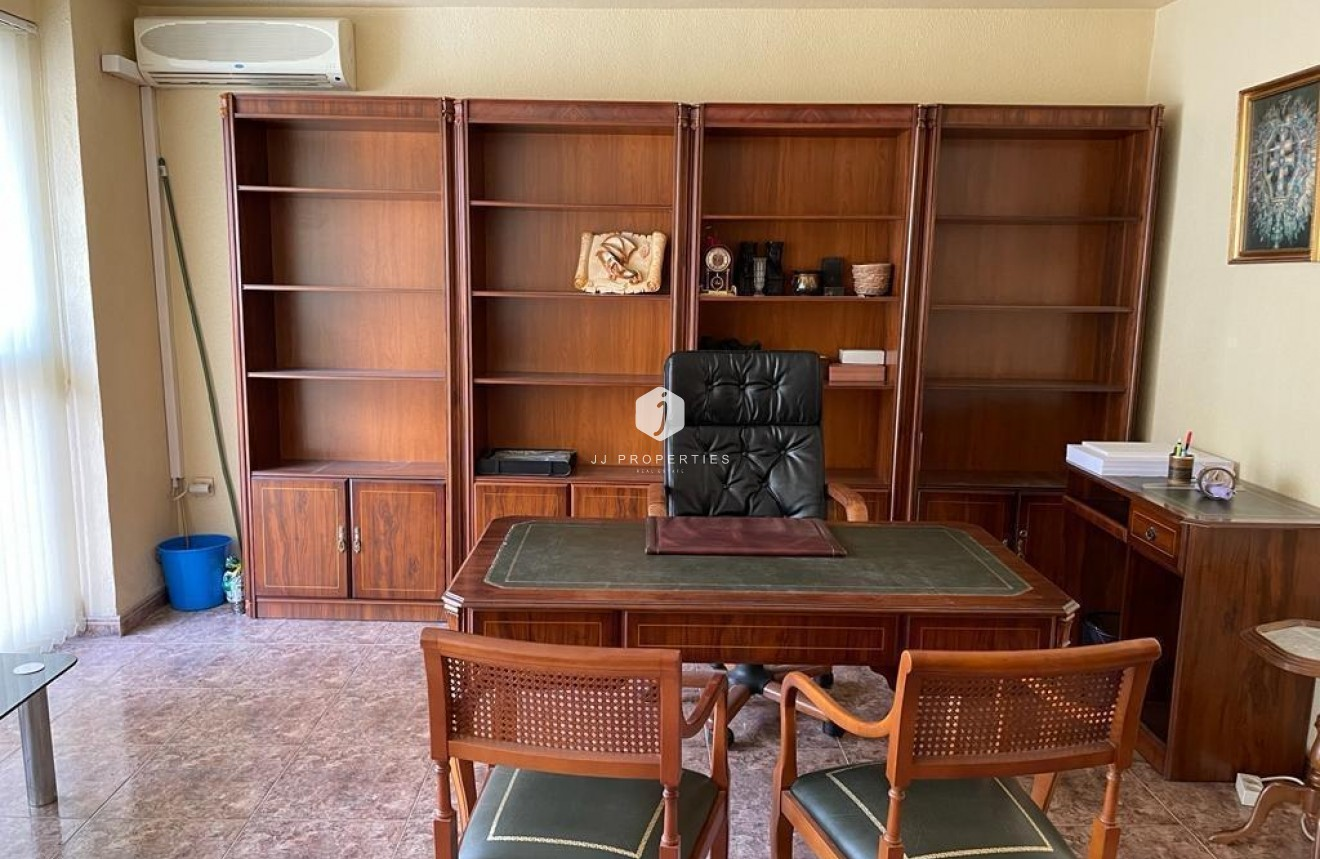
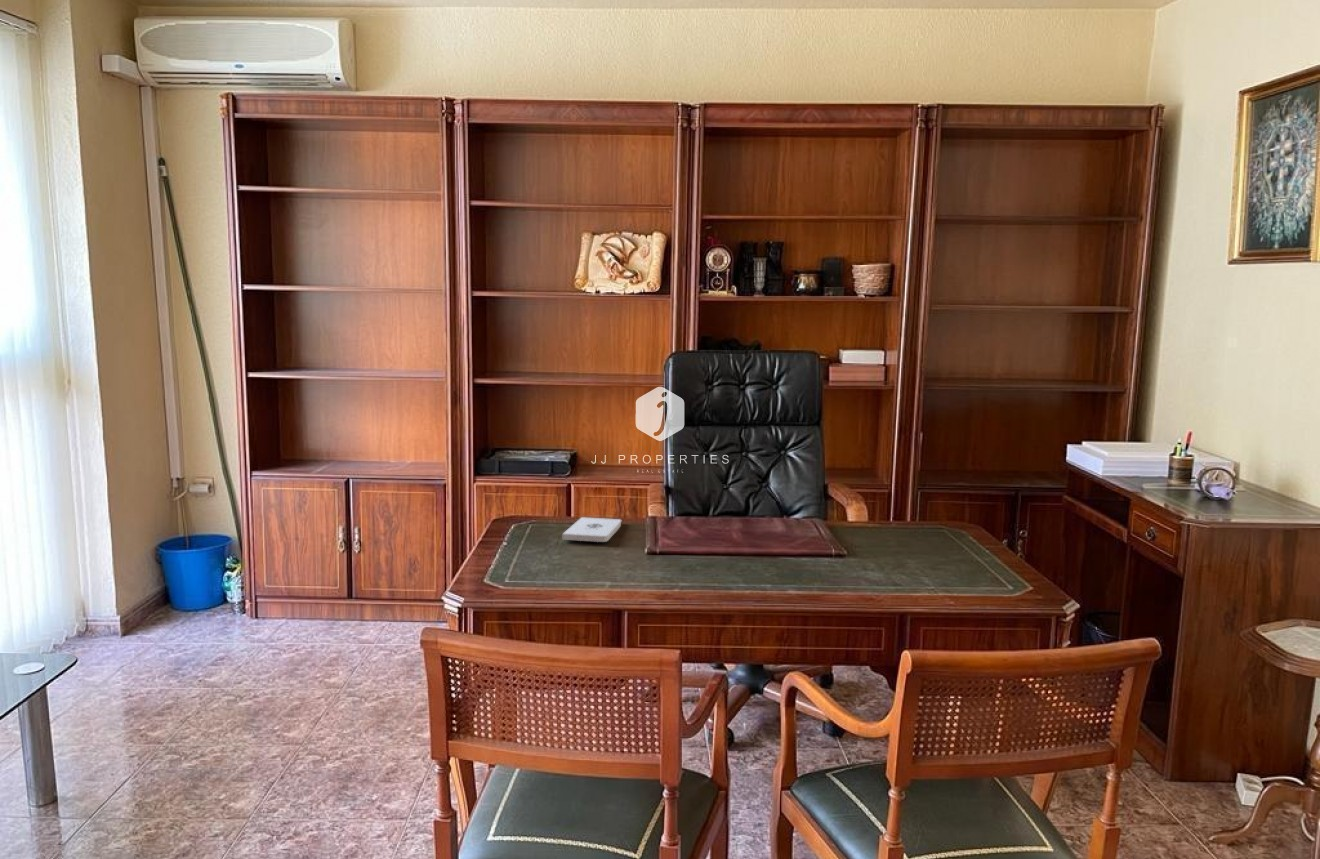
+ notepad [562,516,622,543]
